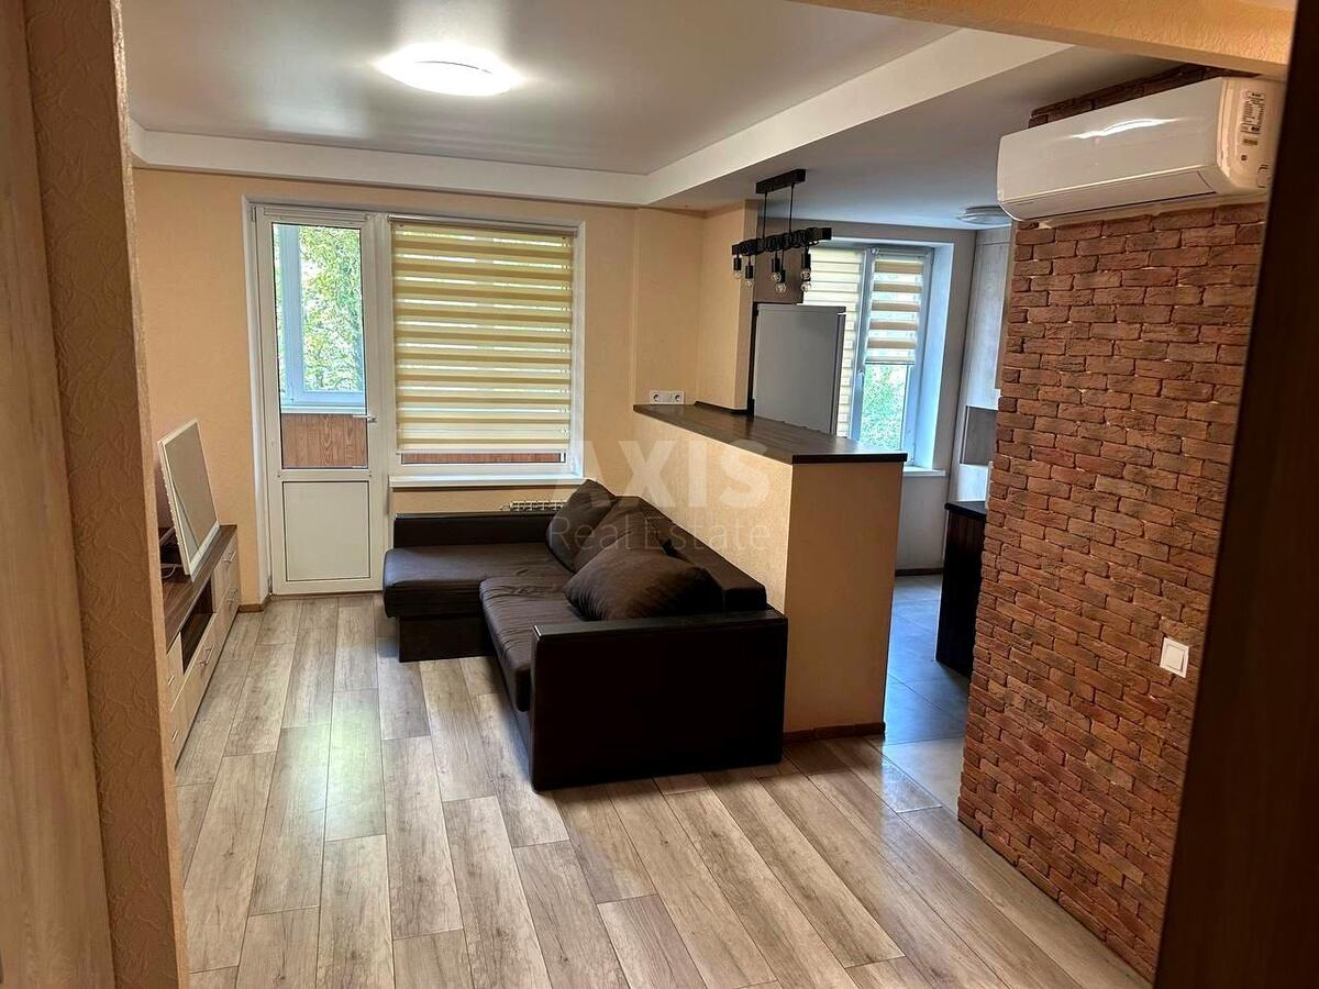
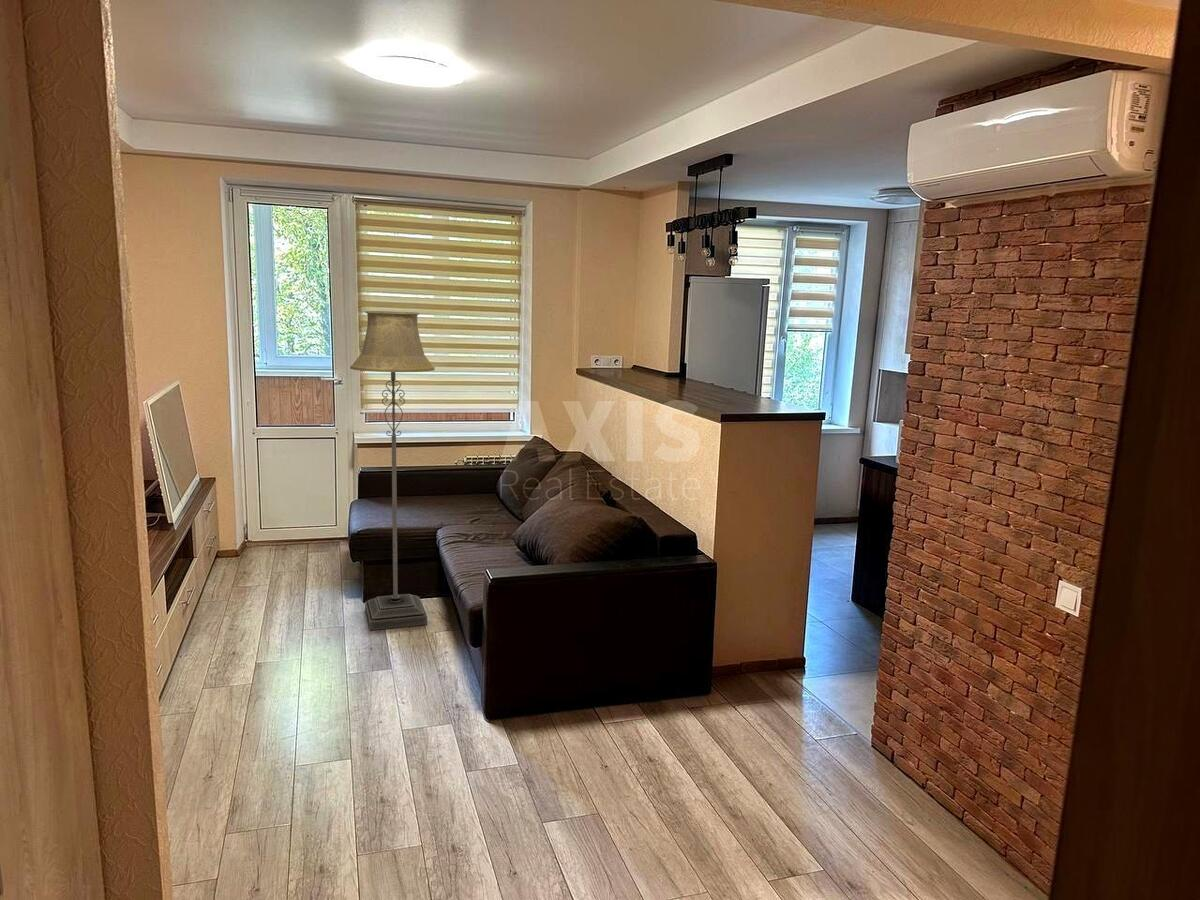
+ floor lamp [349,310,436,631]
